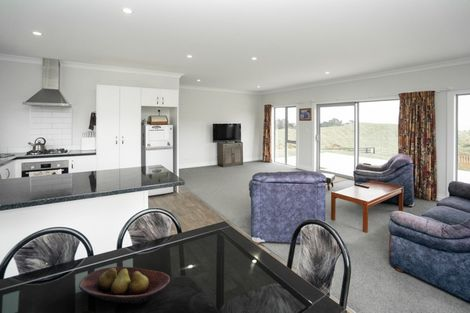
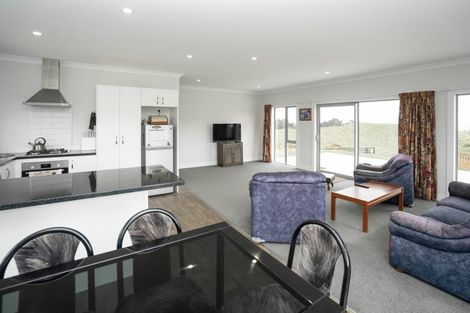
- fruit bowl [78,266,171,304]
